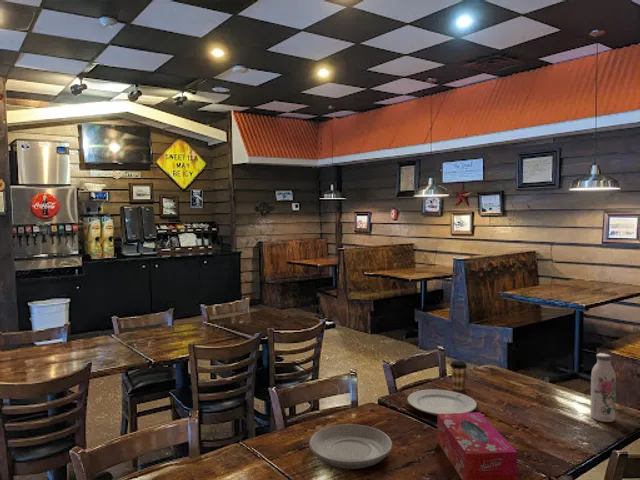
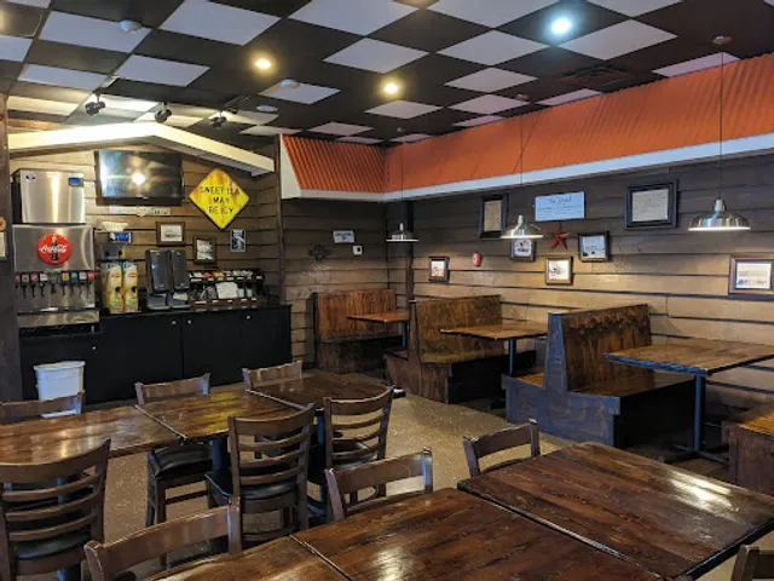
- chinaware [407,388,478,417]
- tissue box [436,411,518,480]
- coffee cup [449,360,468,391]
- water bottle [589,352,617,423]
- plate [308,423,393,470]
